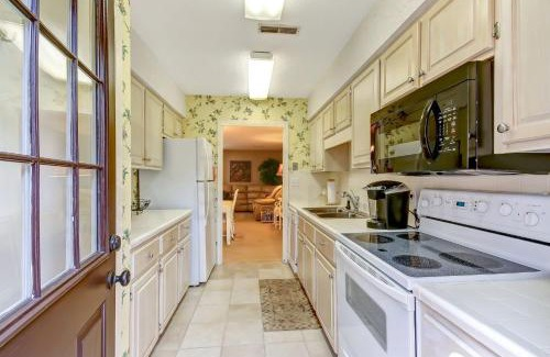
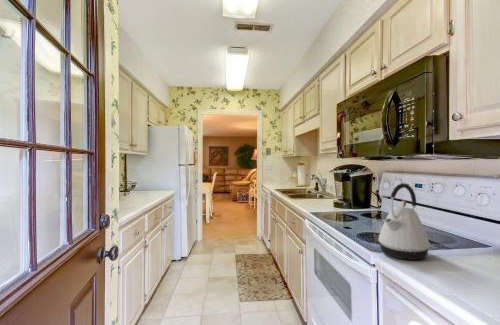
+ kettle [377,182,431,261]
